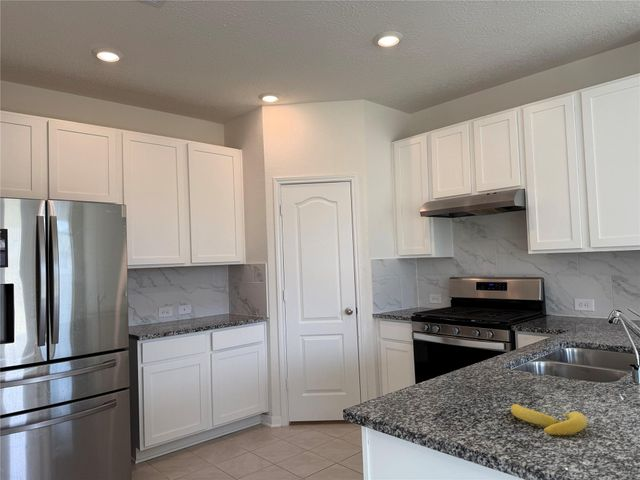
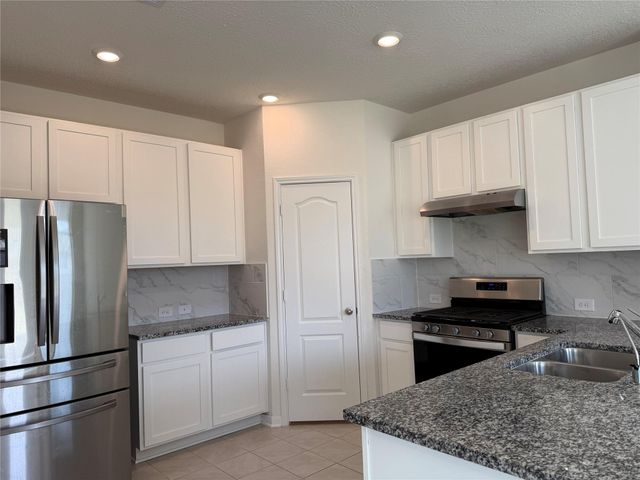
- banana [510,403,588,436]
